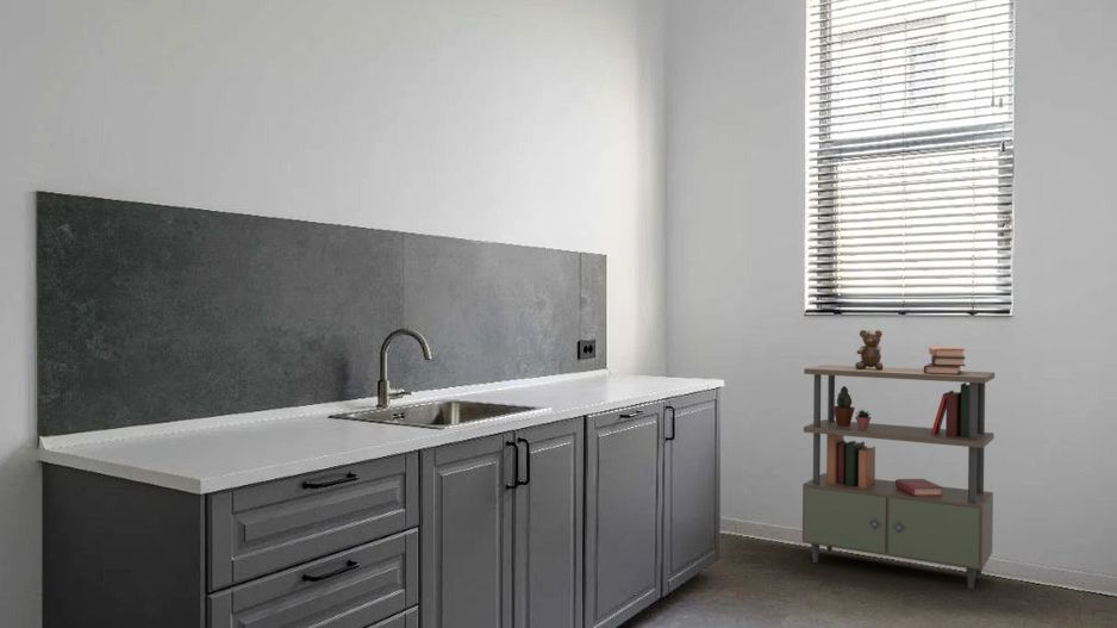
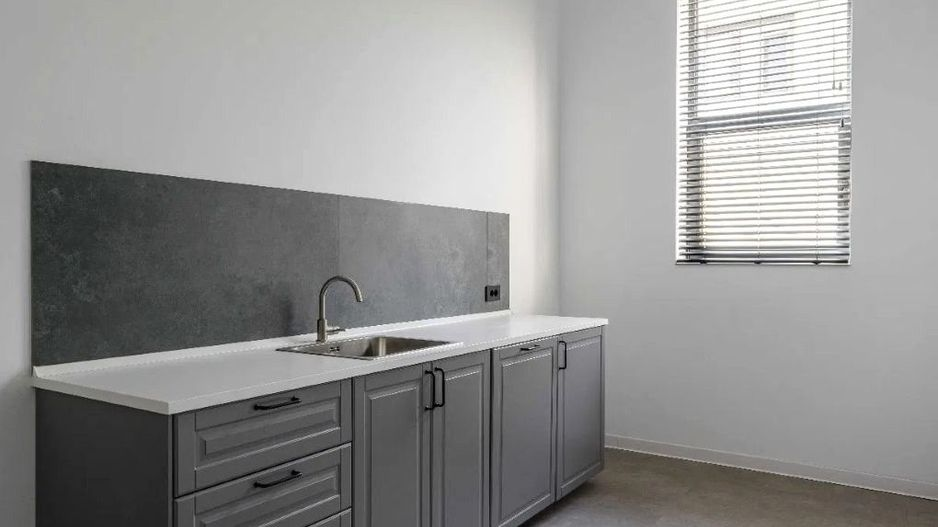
- shelving unit [801,329,996,590]
